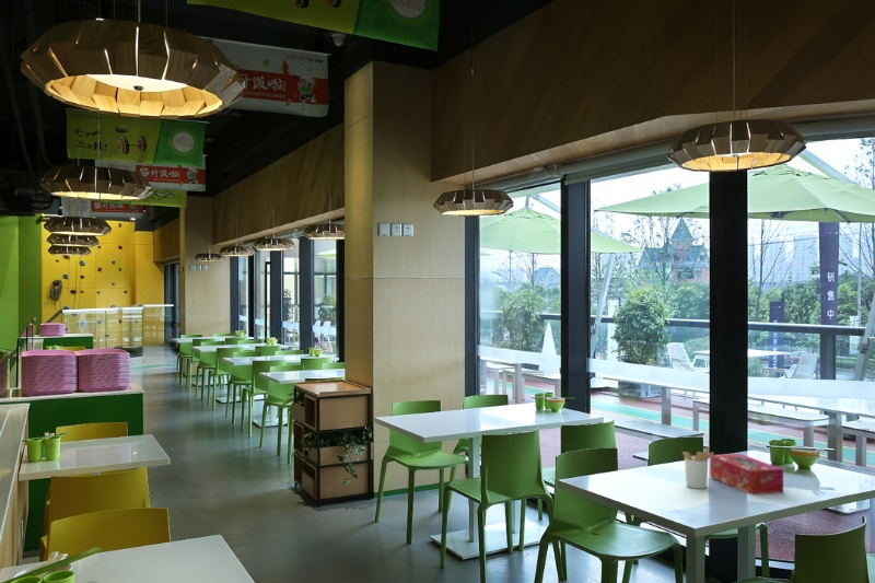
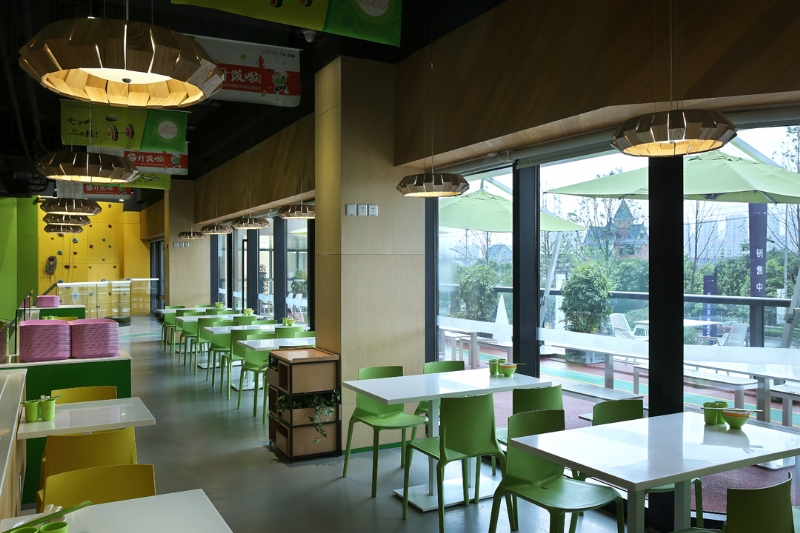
- tissue box [709,453,784,495]
- utensil holder [681,444,715,490]
